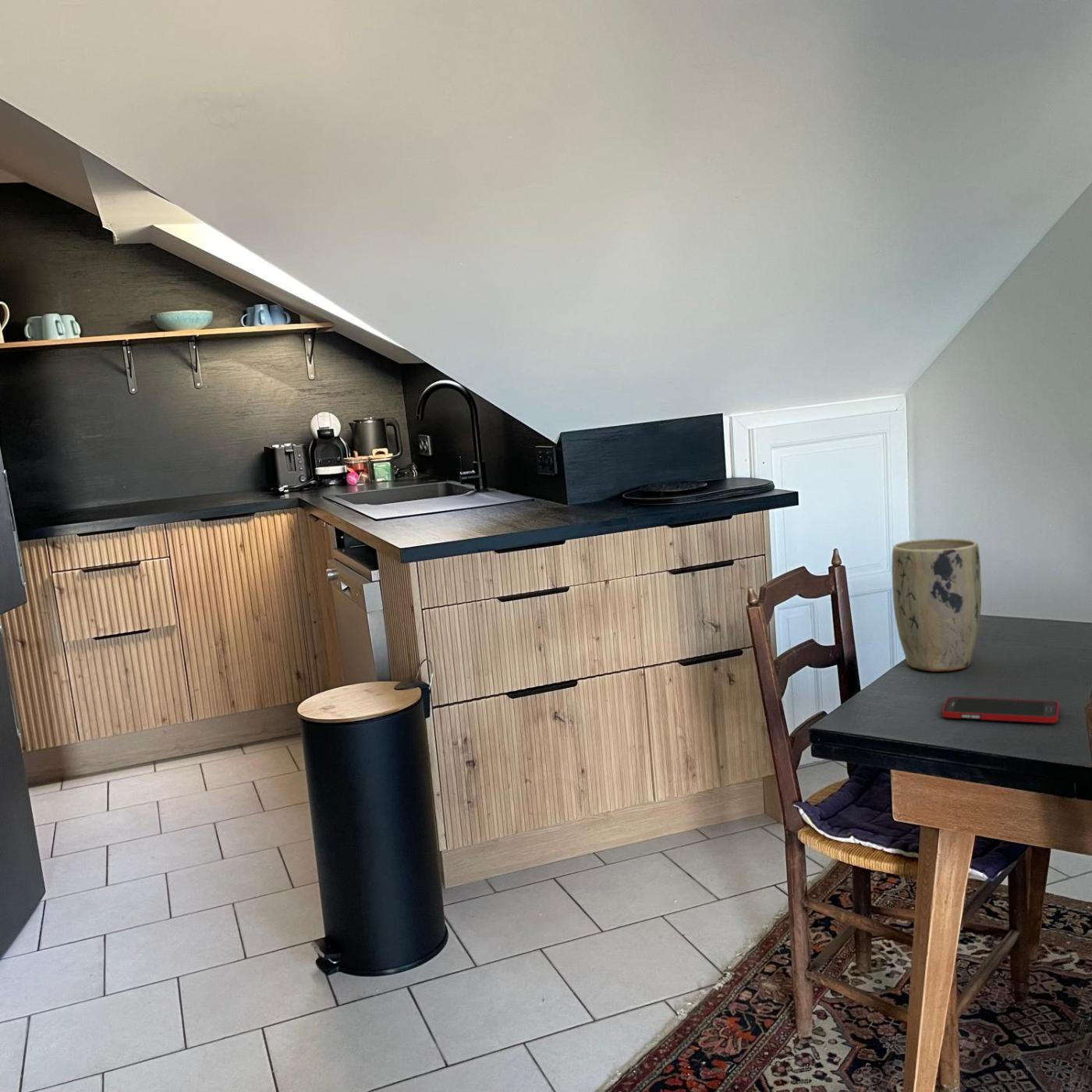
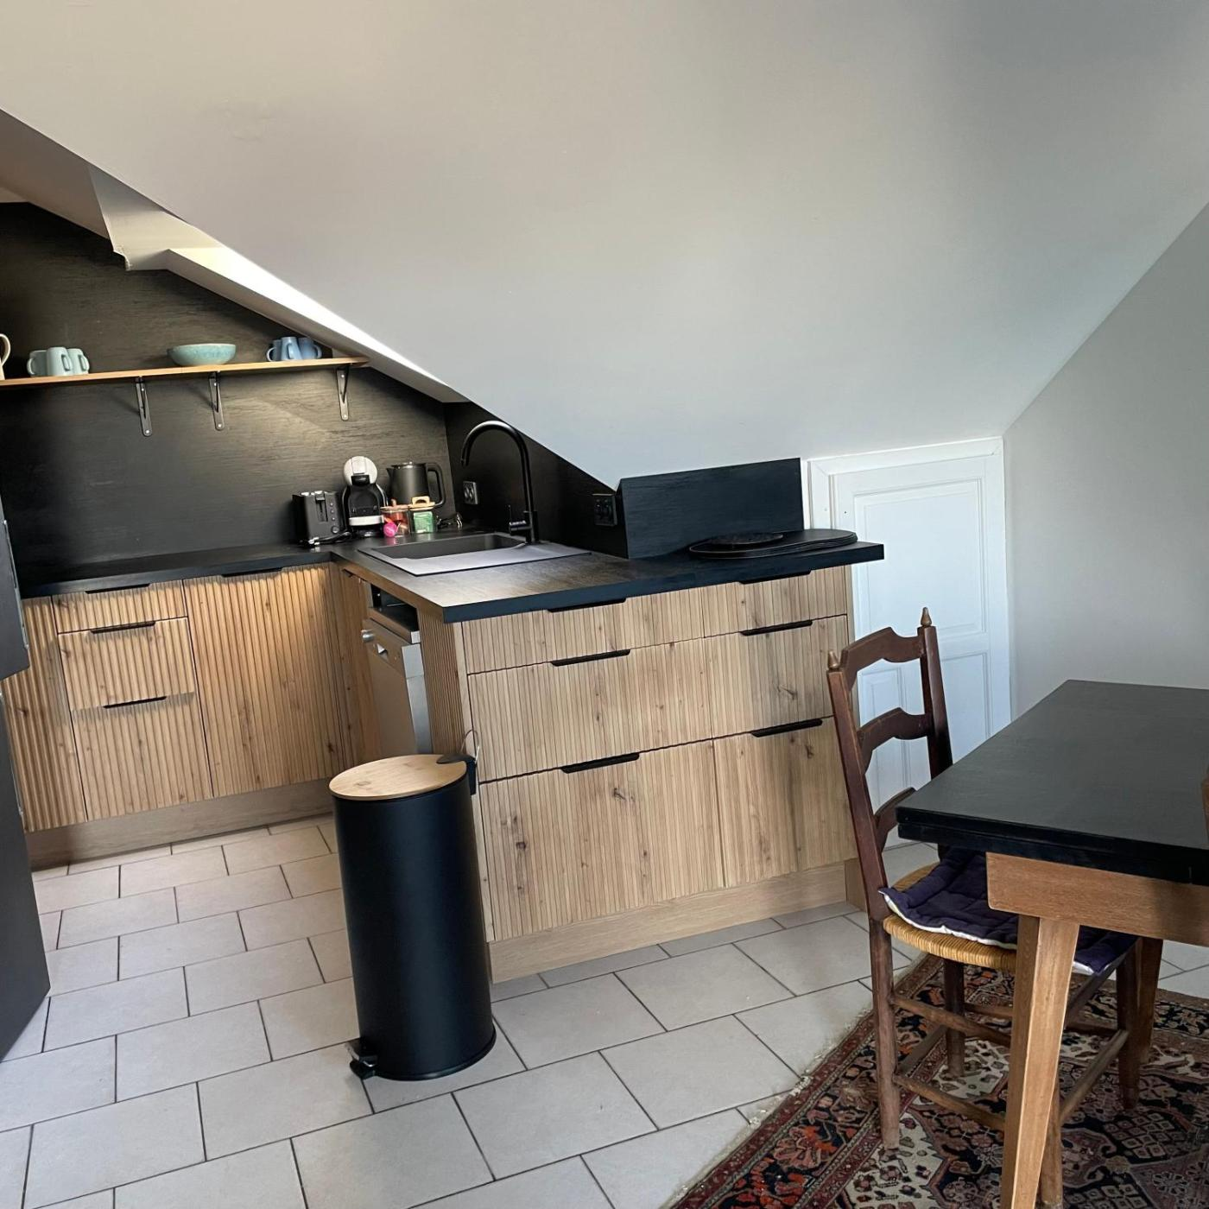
- plant pot [891,537,982,672]
- cell phone [941,696,1060,724]
